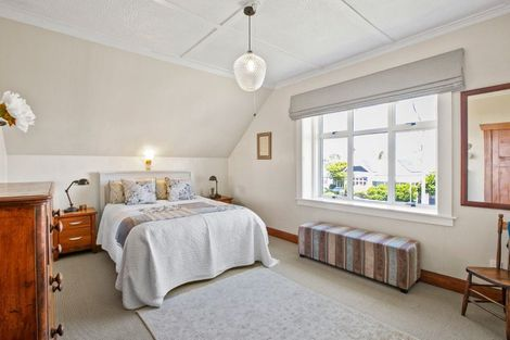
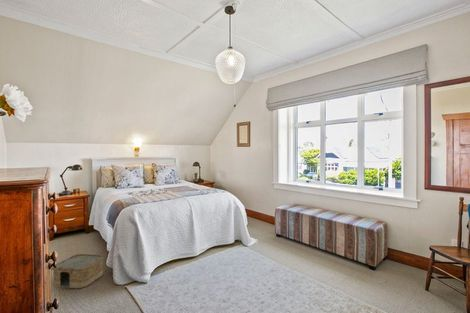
+ woven basket [50,253,104,289]
